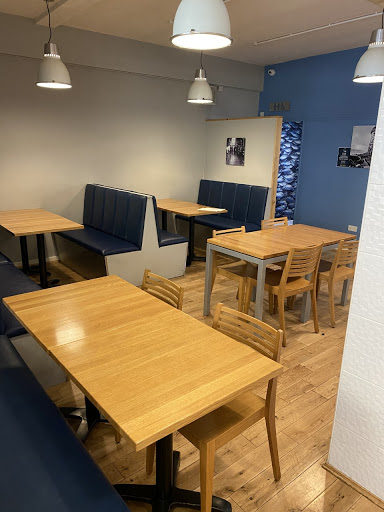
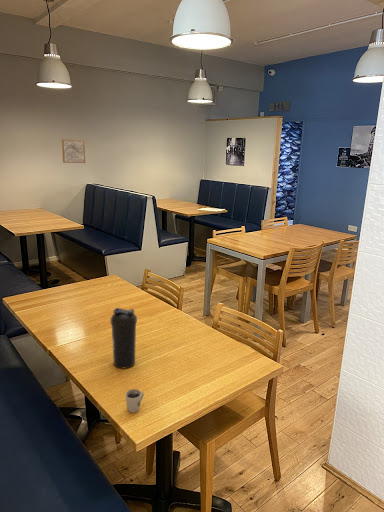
+ water bottle [109,307,138,369]
+ wall art [61,138,86,164]
+ cup [125,388,145,413]
